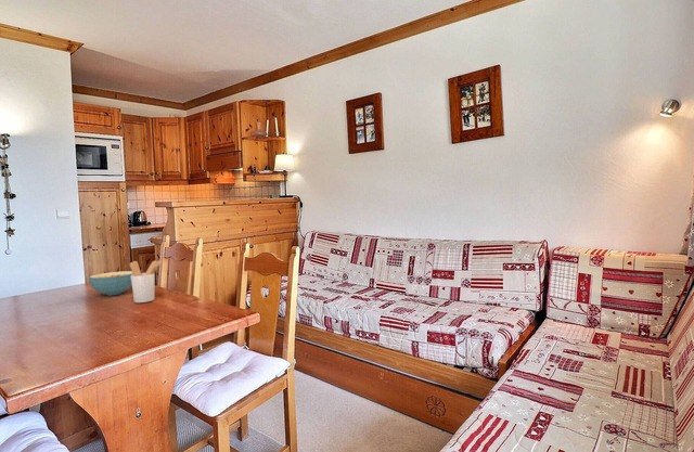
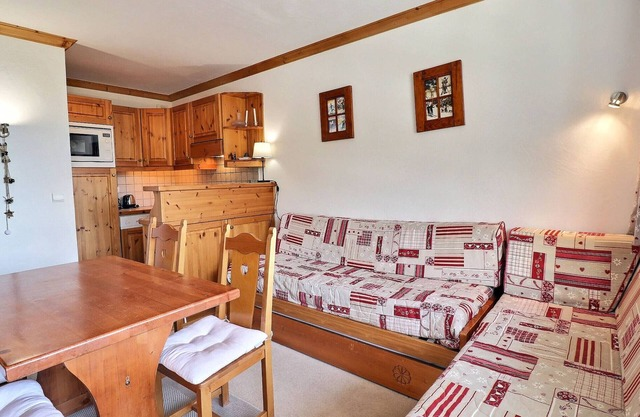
- cereal bowl [88,270,133,297]
- utensil holder [129,260,163,304]
